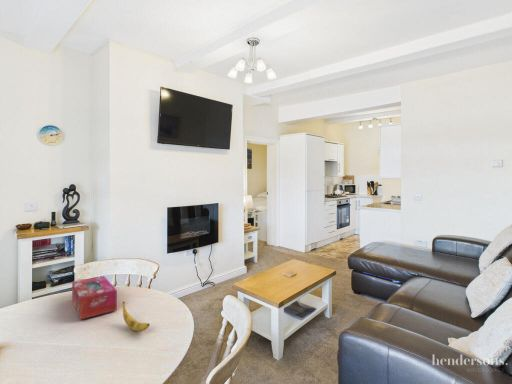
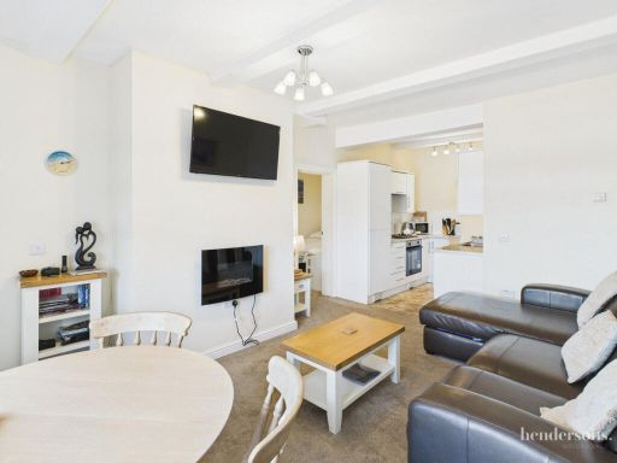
- tissue box [71,275,118,321]
- banana [122,301,151,333]
